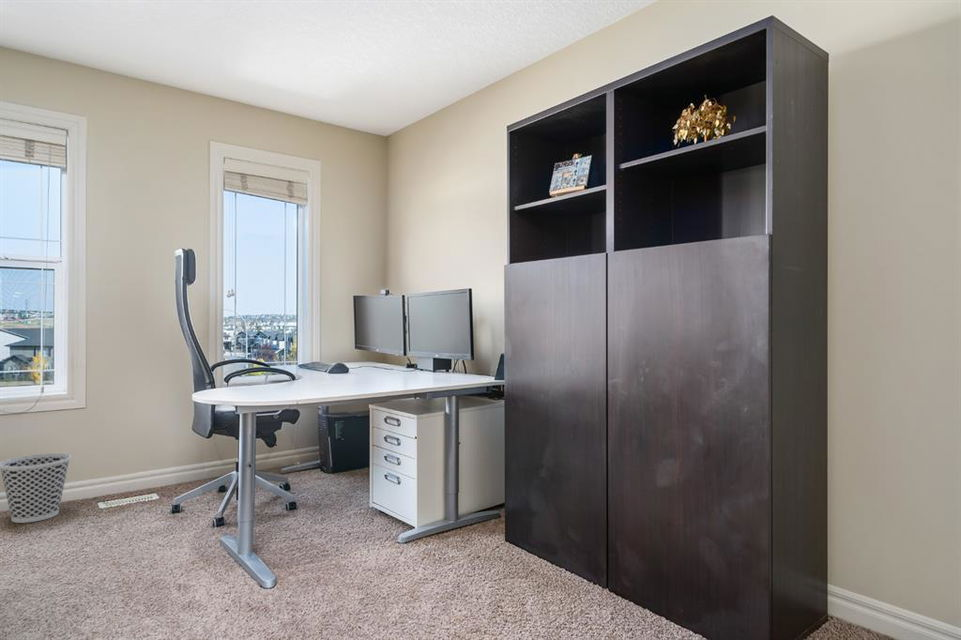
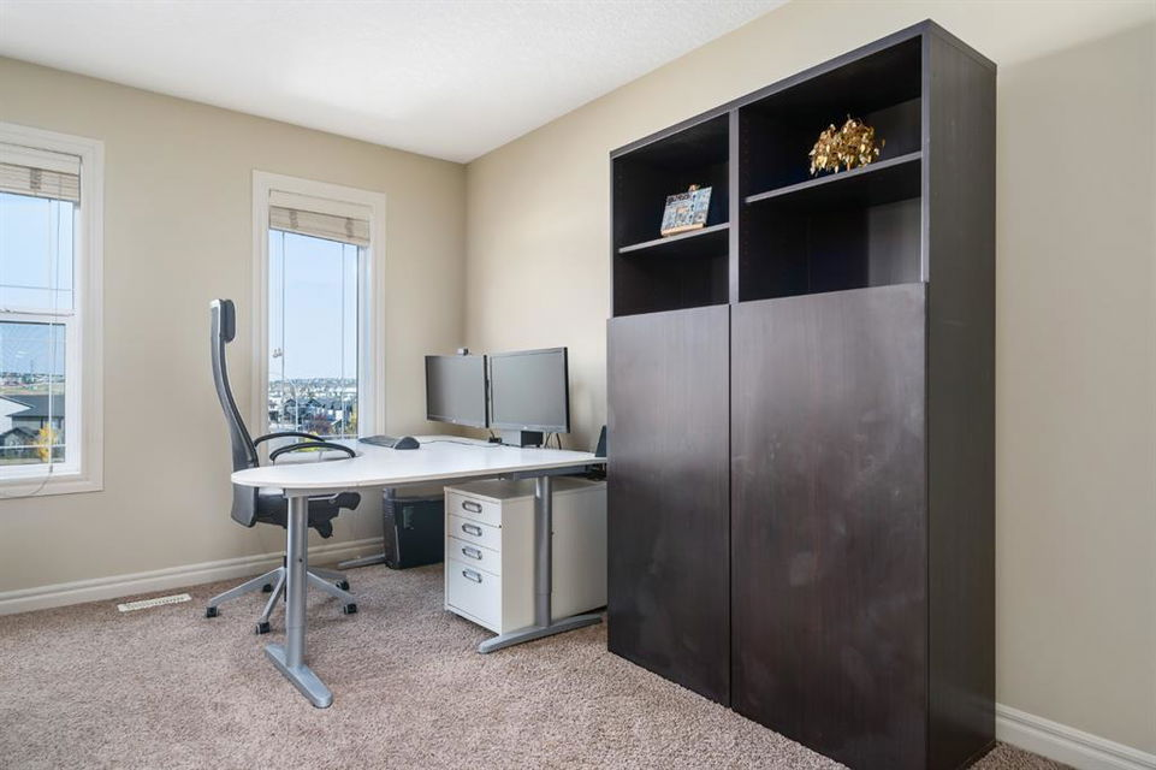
- wastebasket [0,452,72,524]
